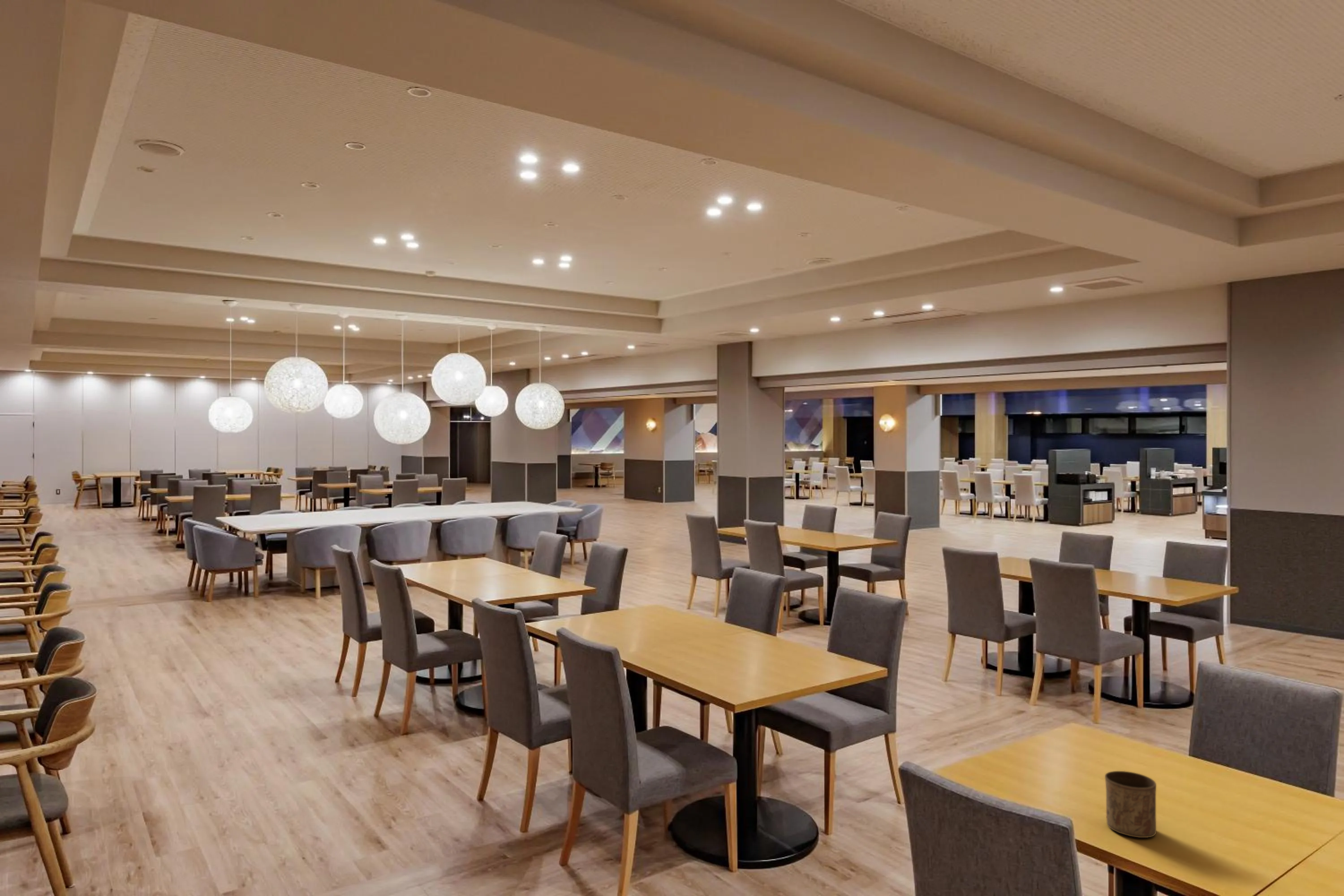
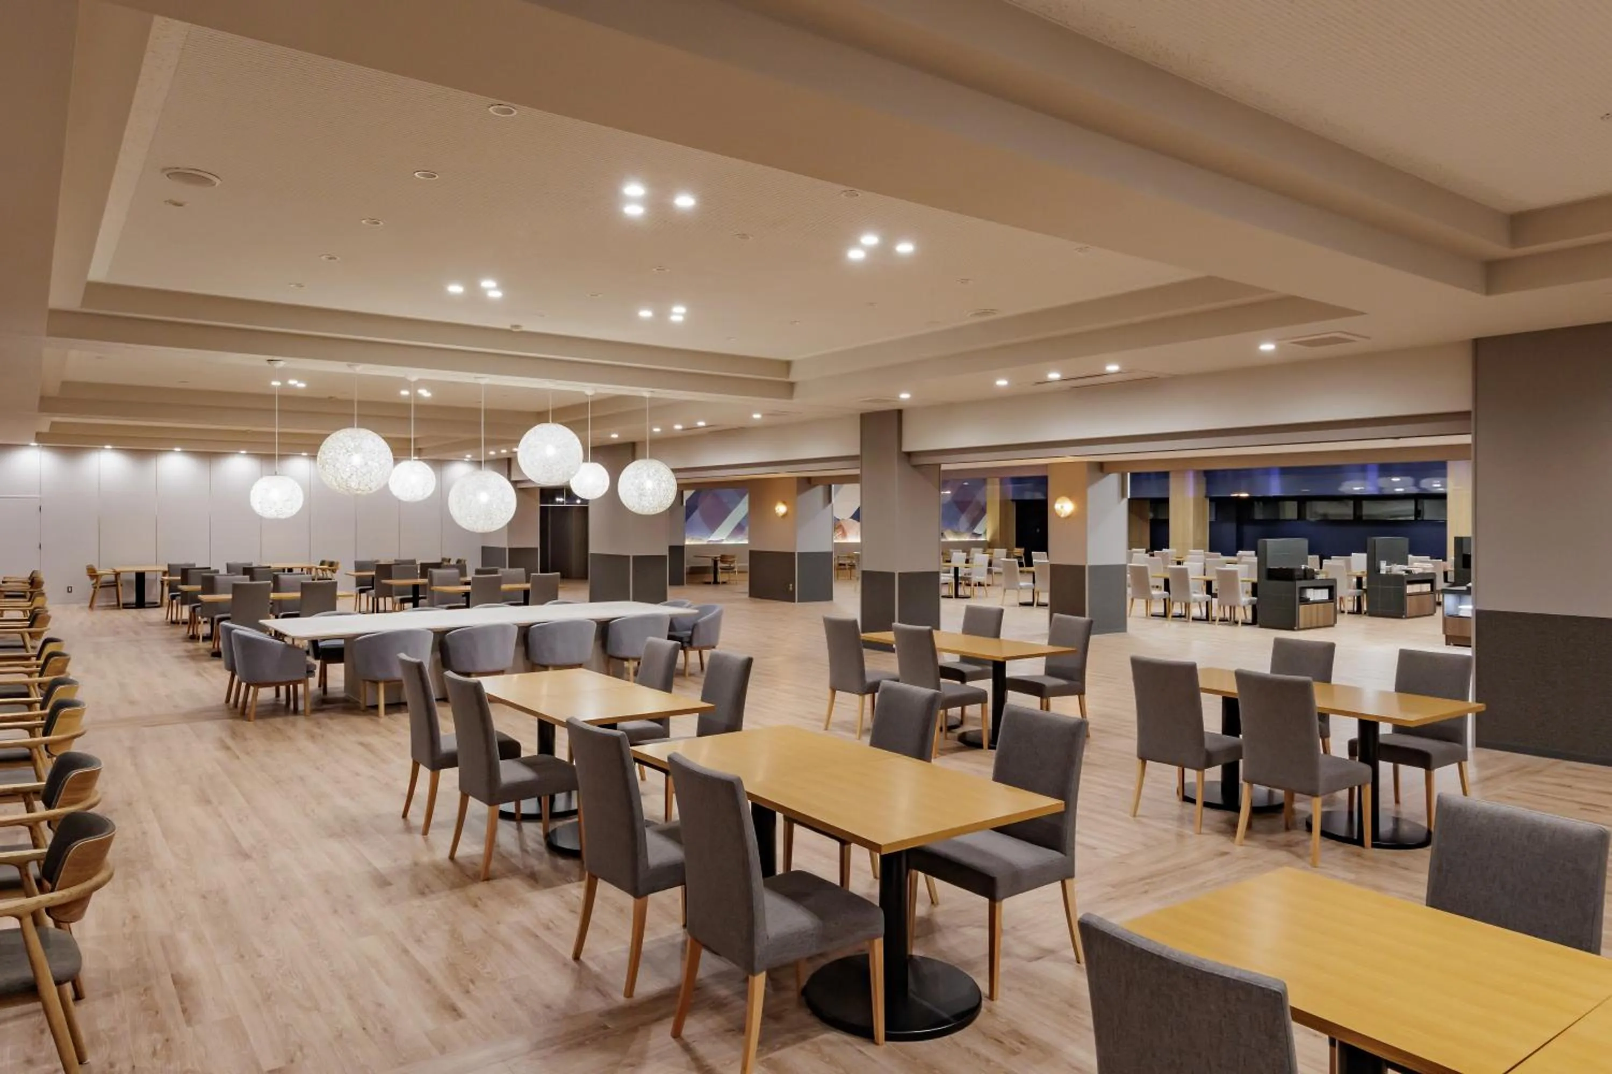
- cup [1104,771,1157,838]
